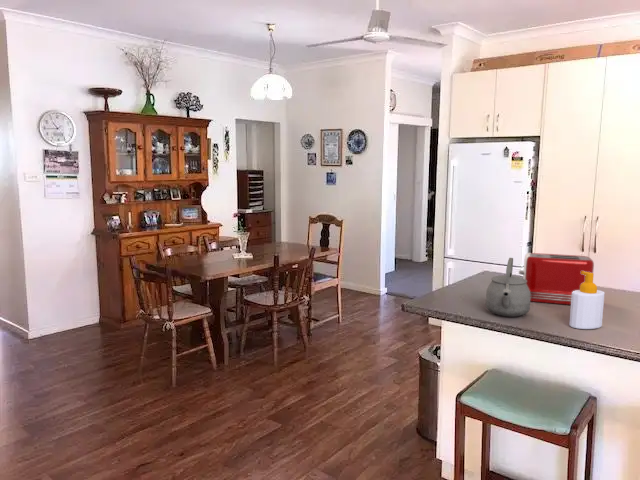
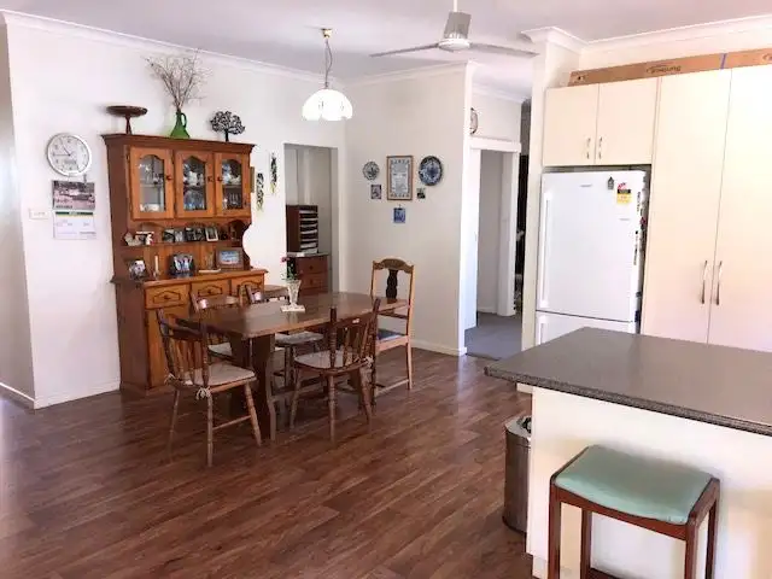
- tea kettle [485,257,531,317]
- soap bottle [568,271,605,330]
- toaster [518,252,595,306]
